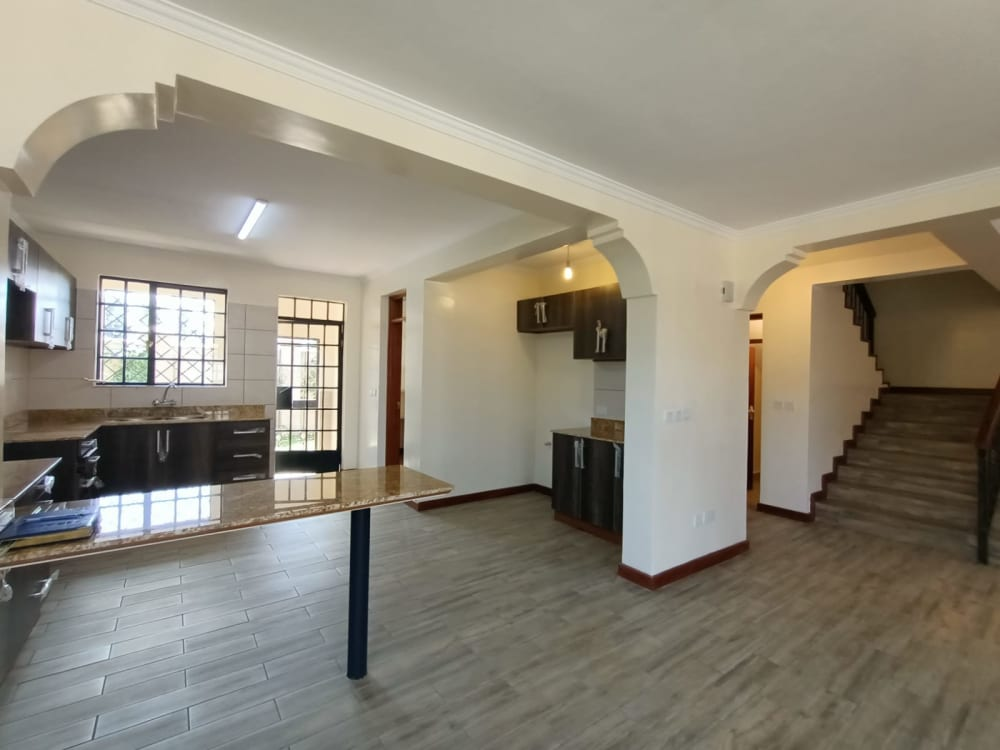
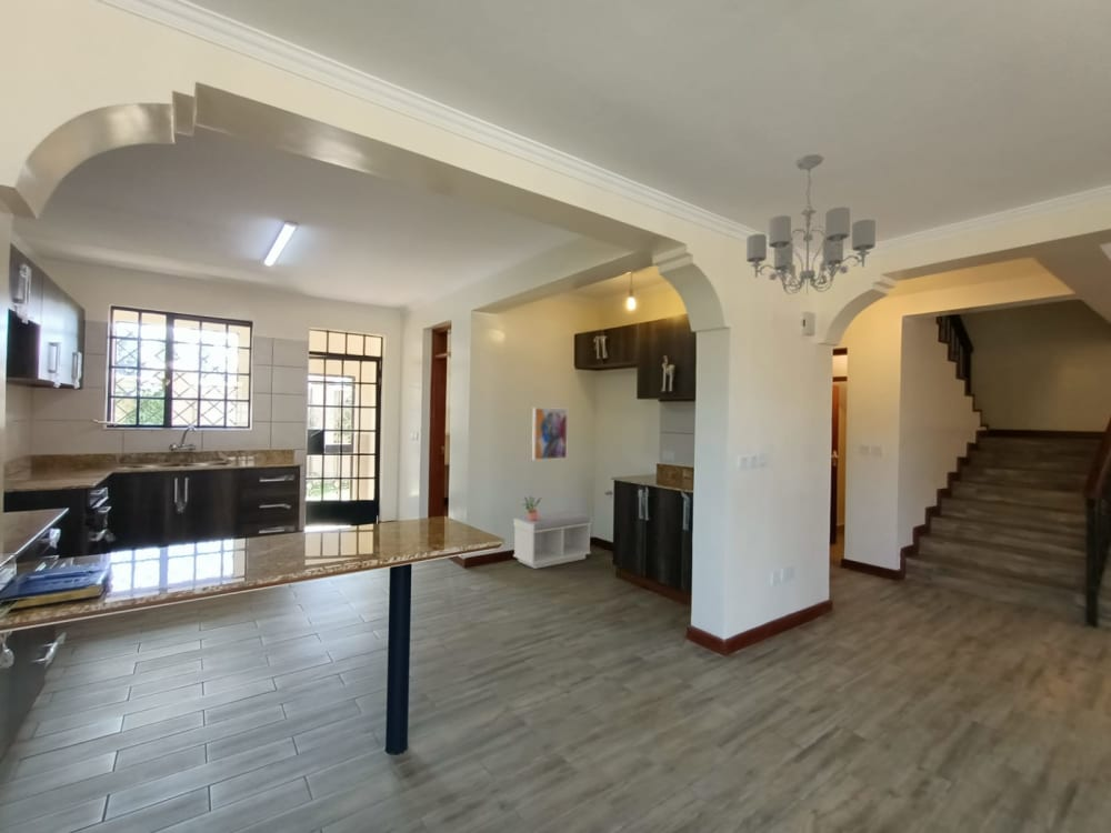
+ chandelier [745,153,877,295]
+ potted plant [521,495,543,520]
+ wall art [531,407,569,461]
+ bench [512,510,592,570]
